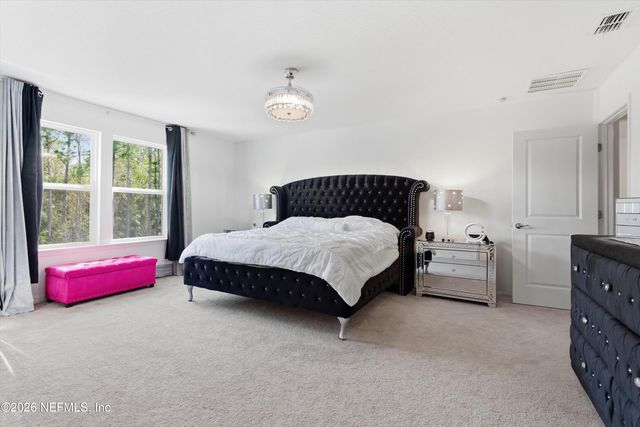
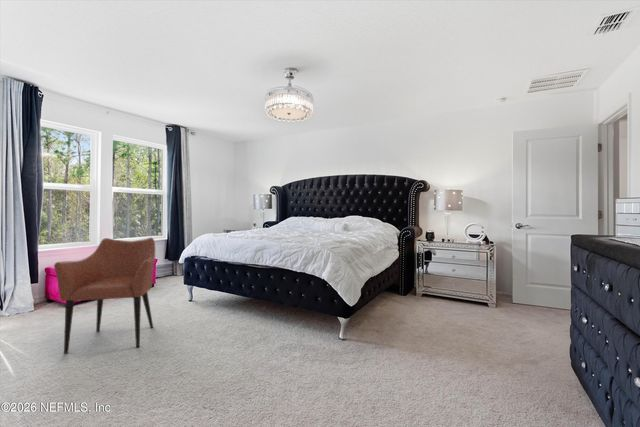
+ armchair [53,237,156,355]
